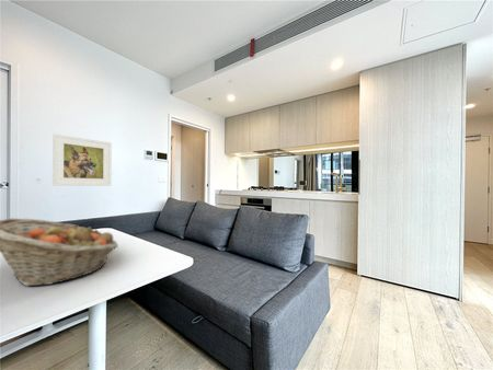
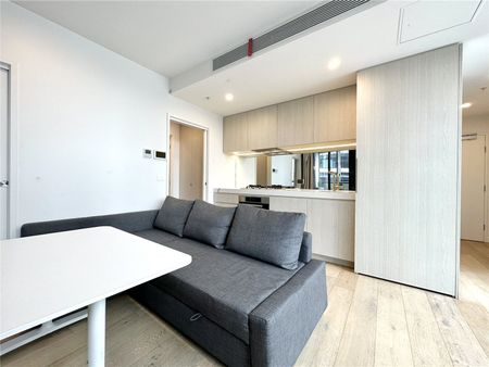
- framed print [51,134,113,187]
- fruit basket [0,218,119,287]
